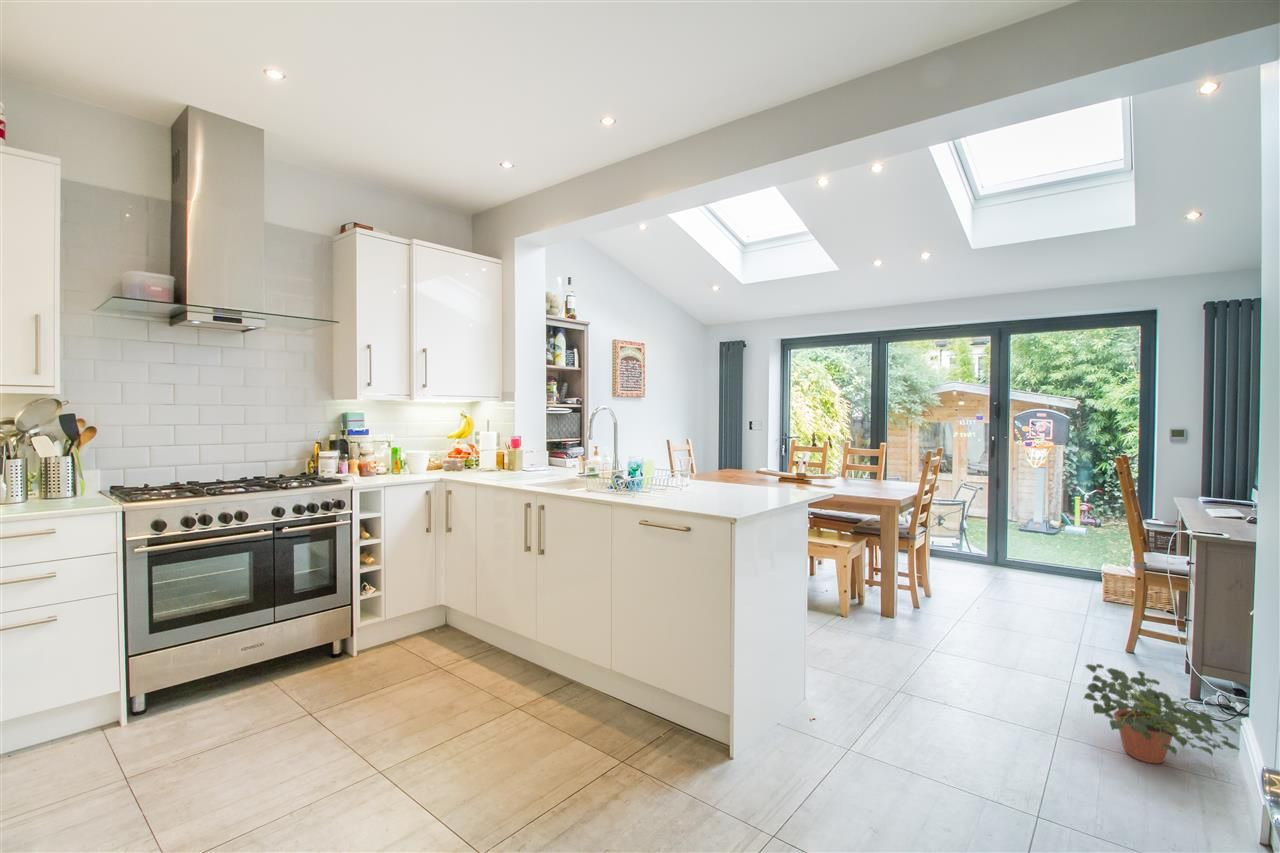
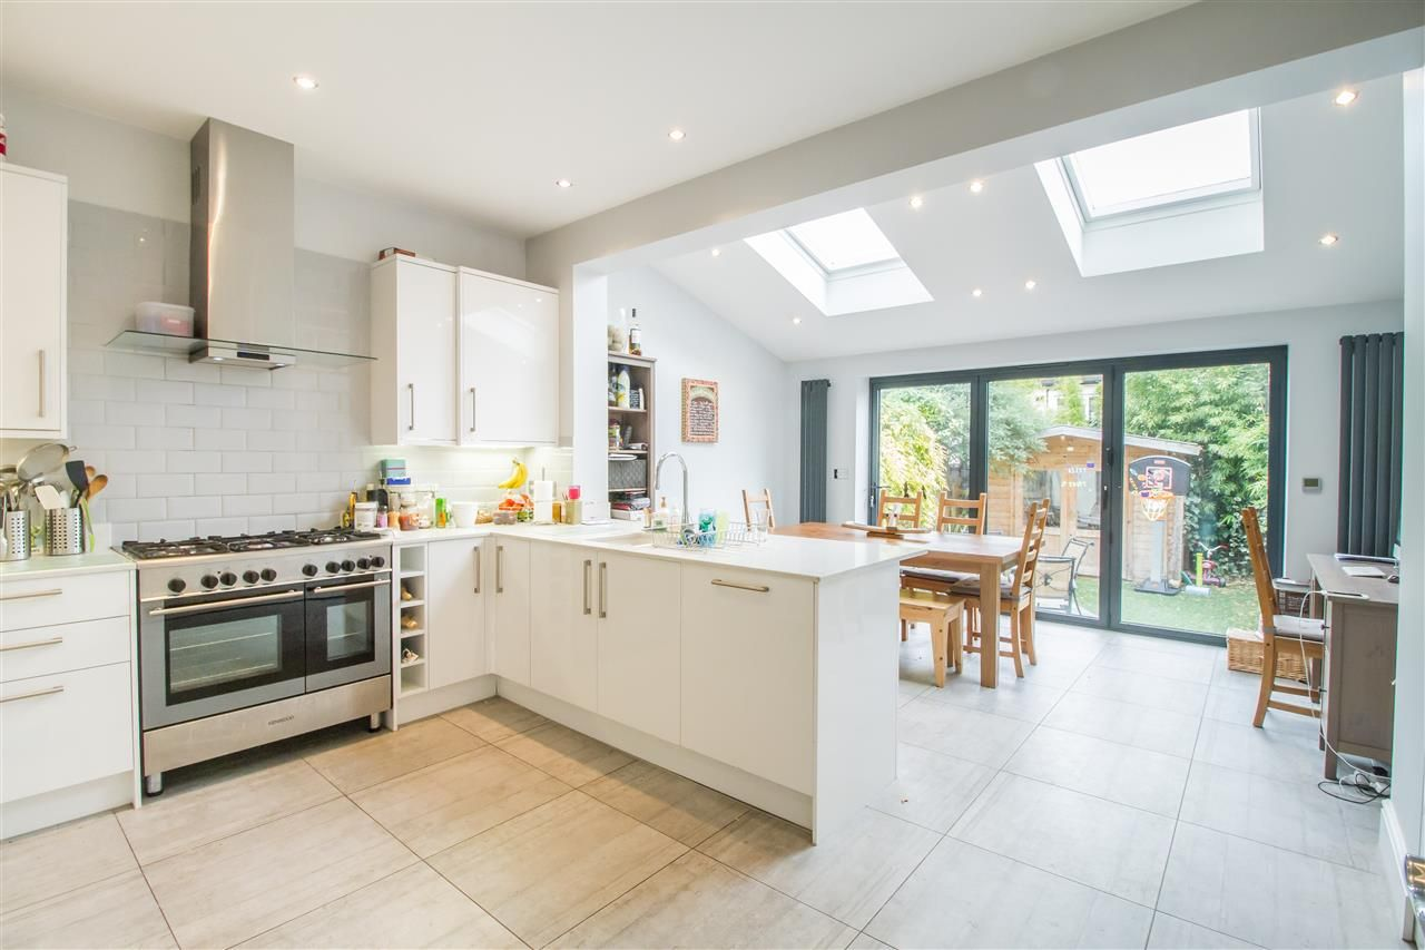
- potted plant [1083,663,1241,765]
